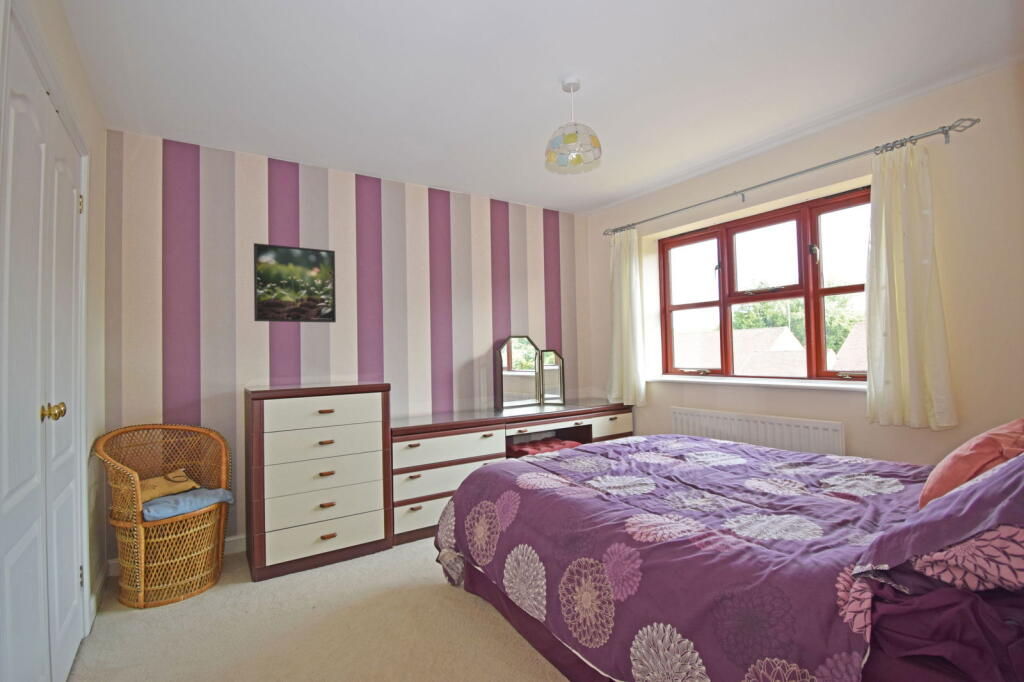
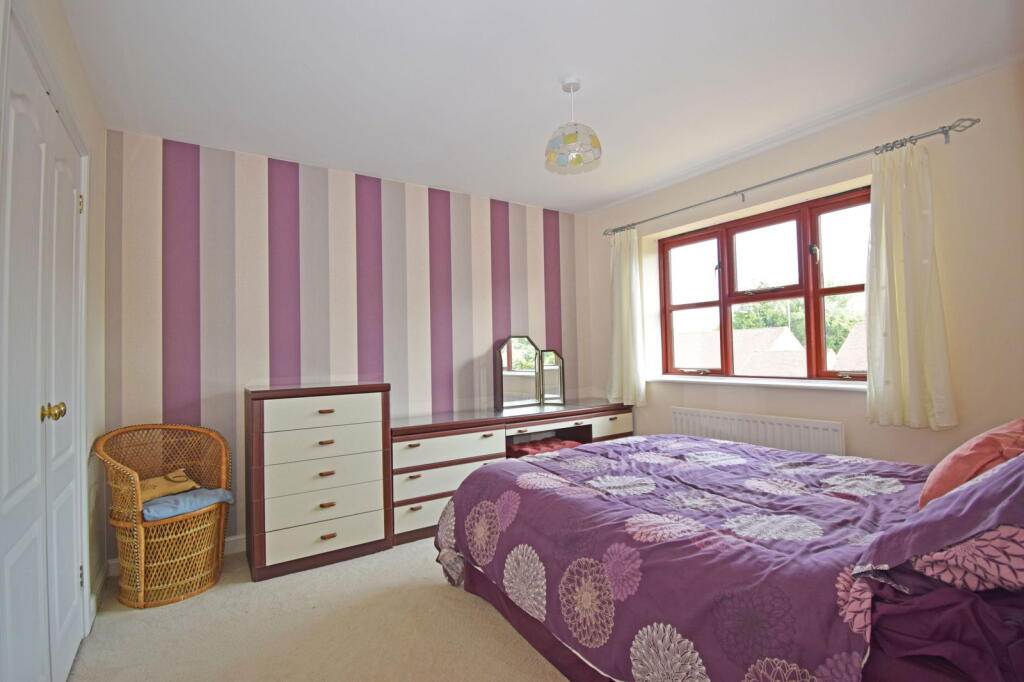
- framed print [253,242,337,324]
